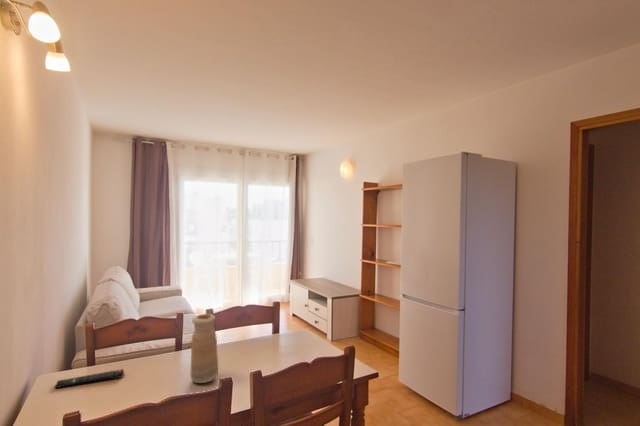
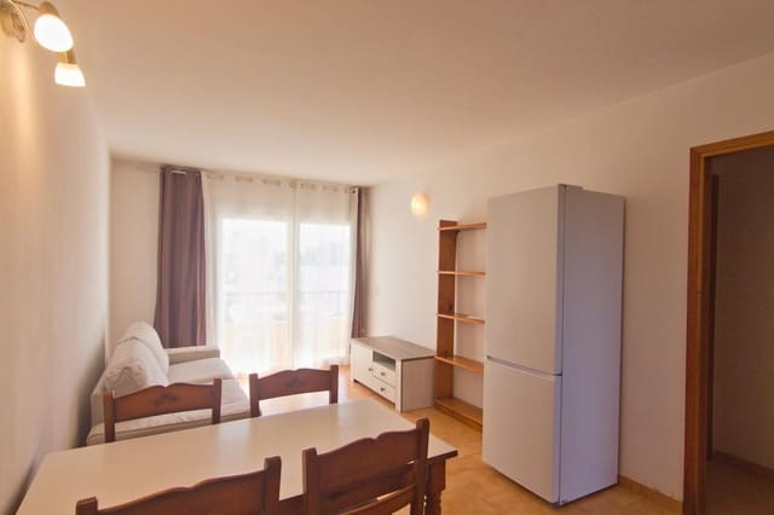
- remote control [54,368,125,389]
- vase [190,313,219,384]
